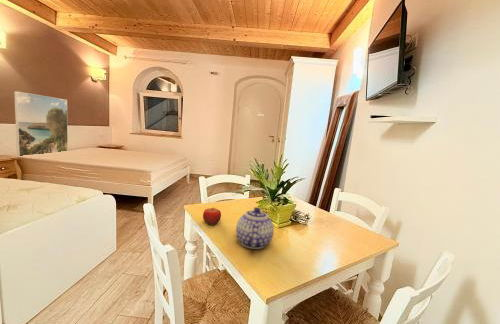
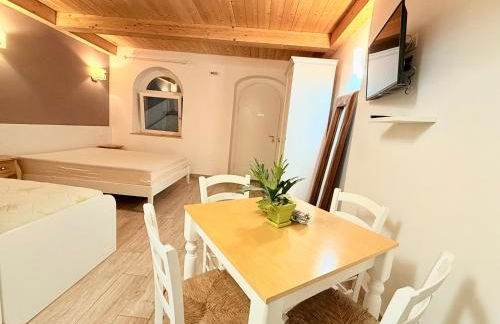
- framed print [13,90,69,157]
- fruit [202,206,222,226]
- teapot [235,206,275,250]
